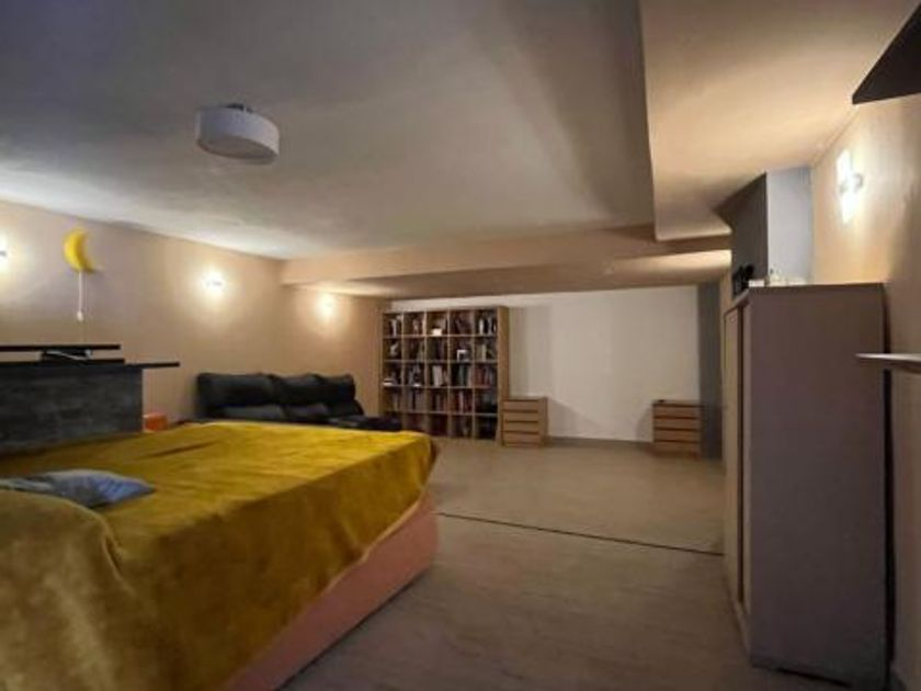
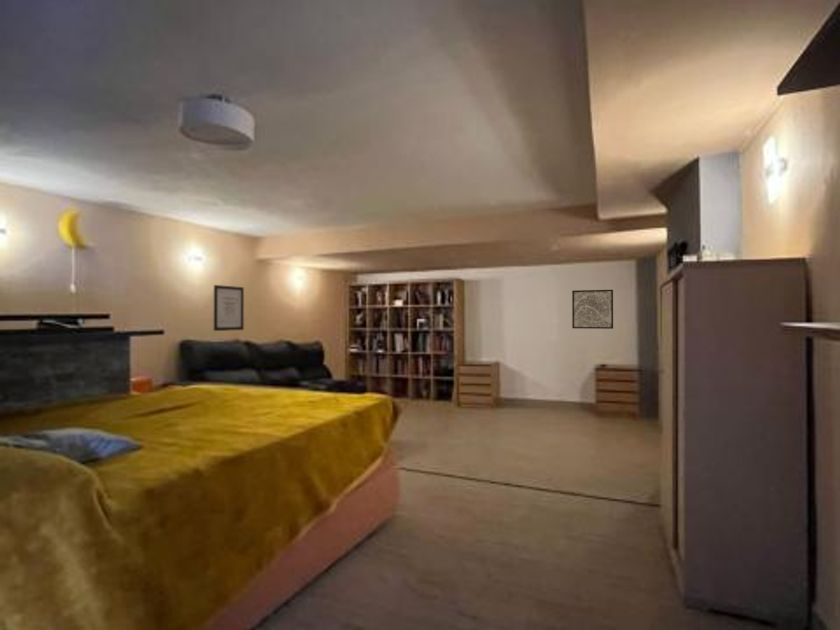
+ wall art [571,289,614,330]
+ wall art [213,284,245,332]
